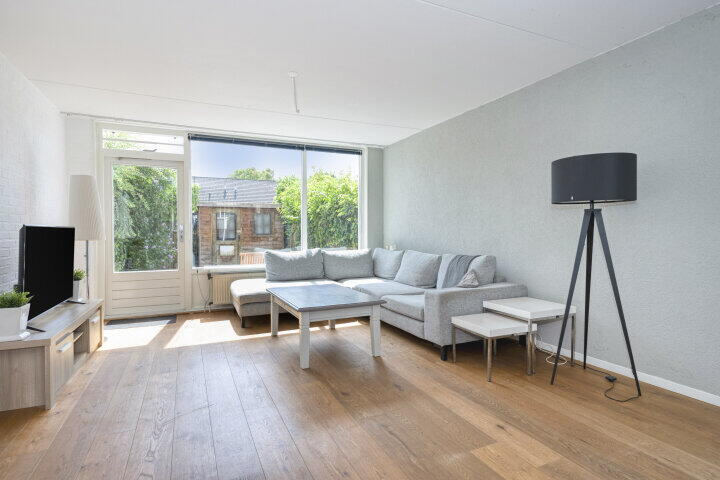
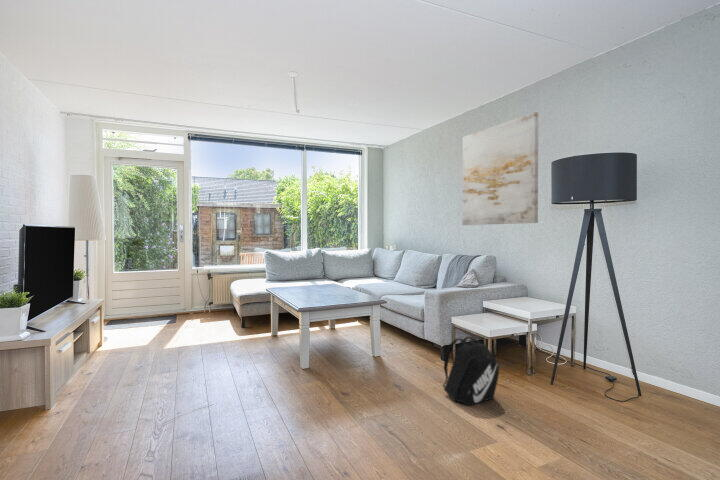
+ wall art [462,111,539,226]
+ backpack [442,336,500,407]
